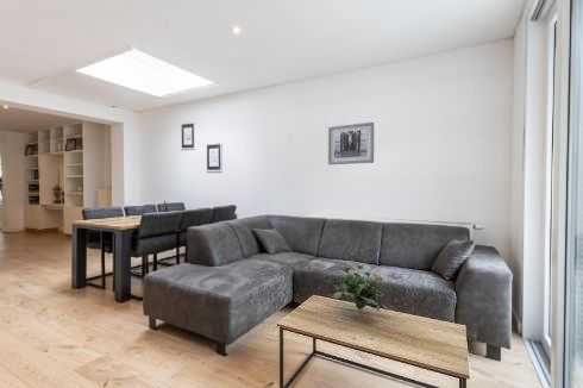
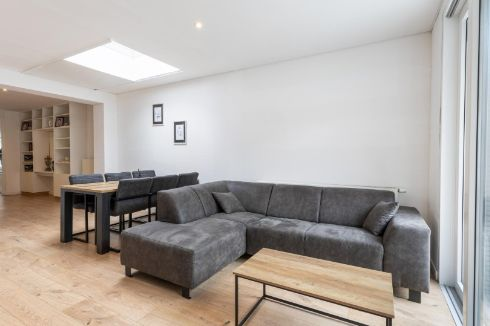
- wall art [327,121,375,165]
- flowering plant [331,263,389,312]
